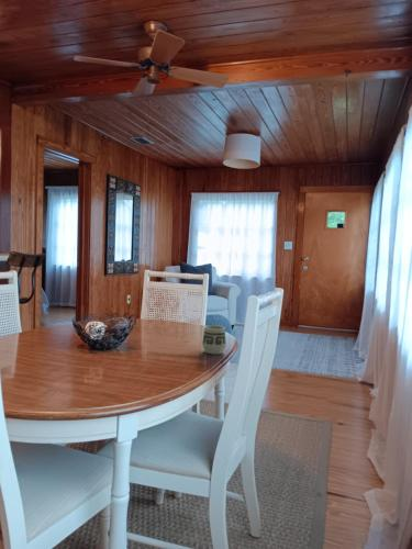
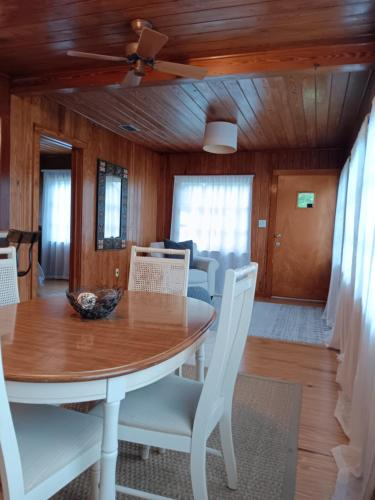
- cup [201,324,227,356]
